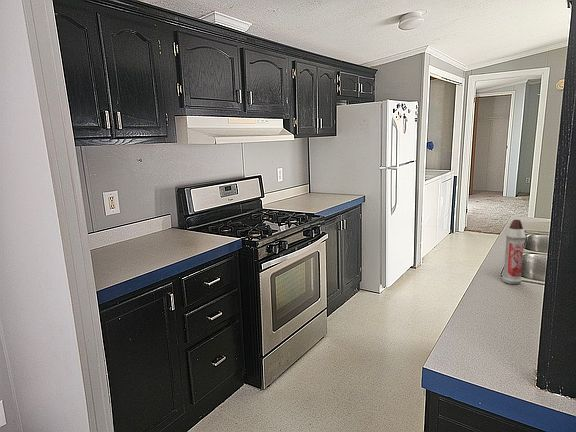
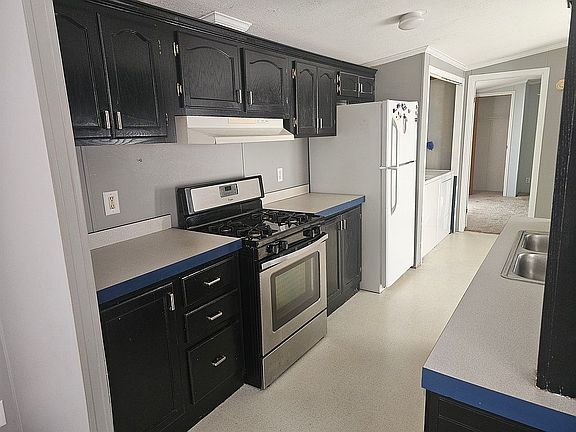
- spray bottle [501,219,527,285]
